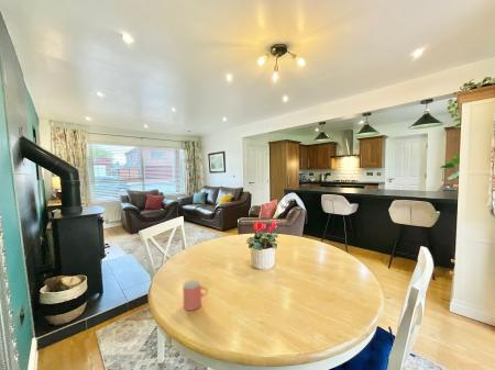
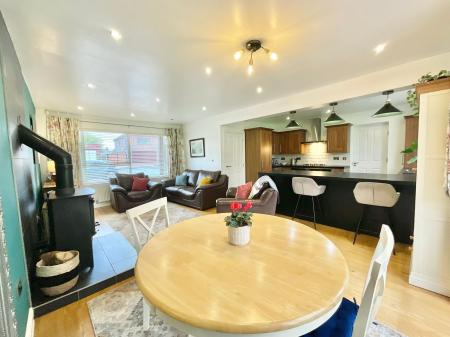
- cup [182,279,209,312]
